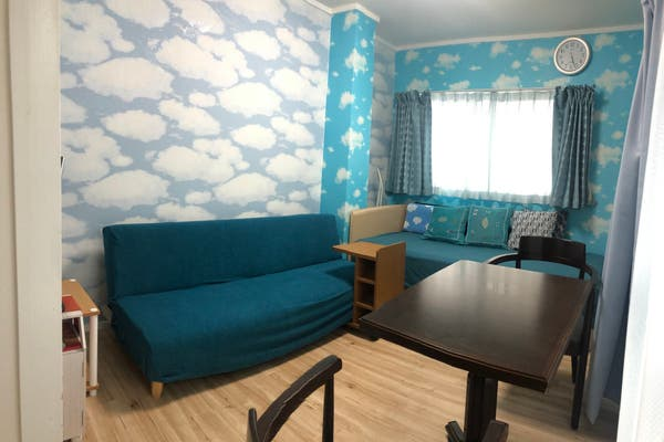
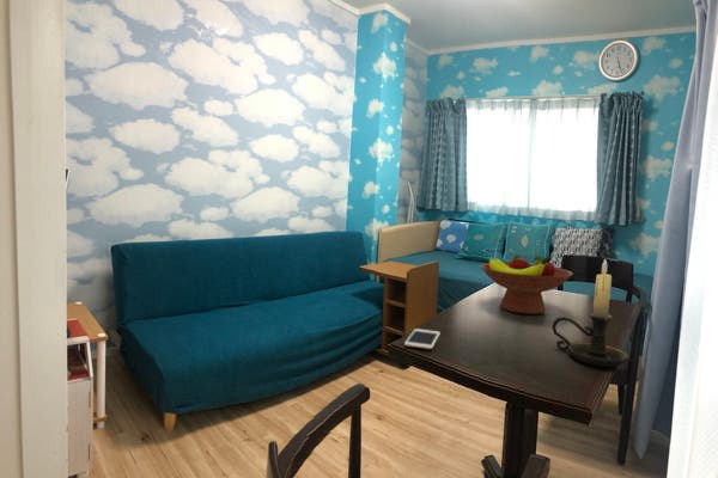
+ fruit bowl [480,253,574,315]
+ candle holder [550,258,629,368]
+ cell phone [403,327,442,350]
